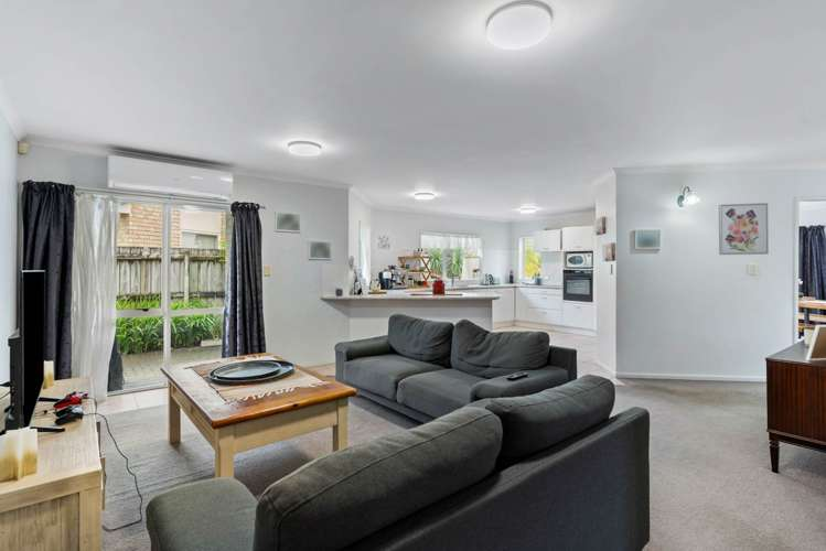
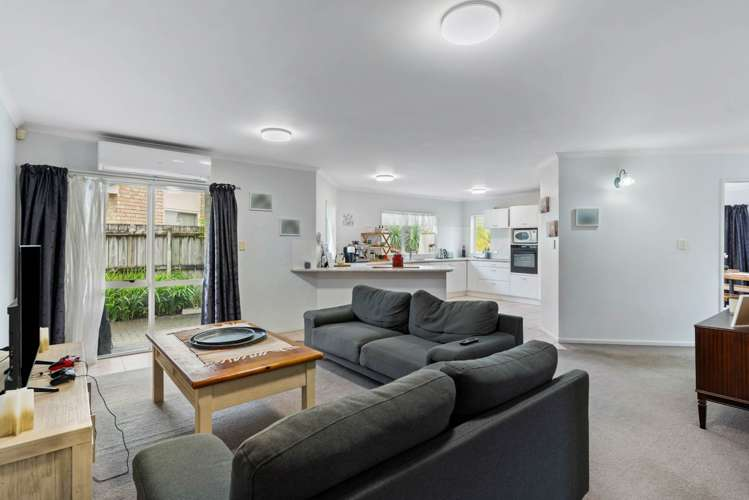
- wall art [718,202,770,256]
